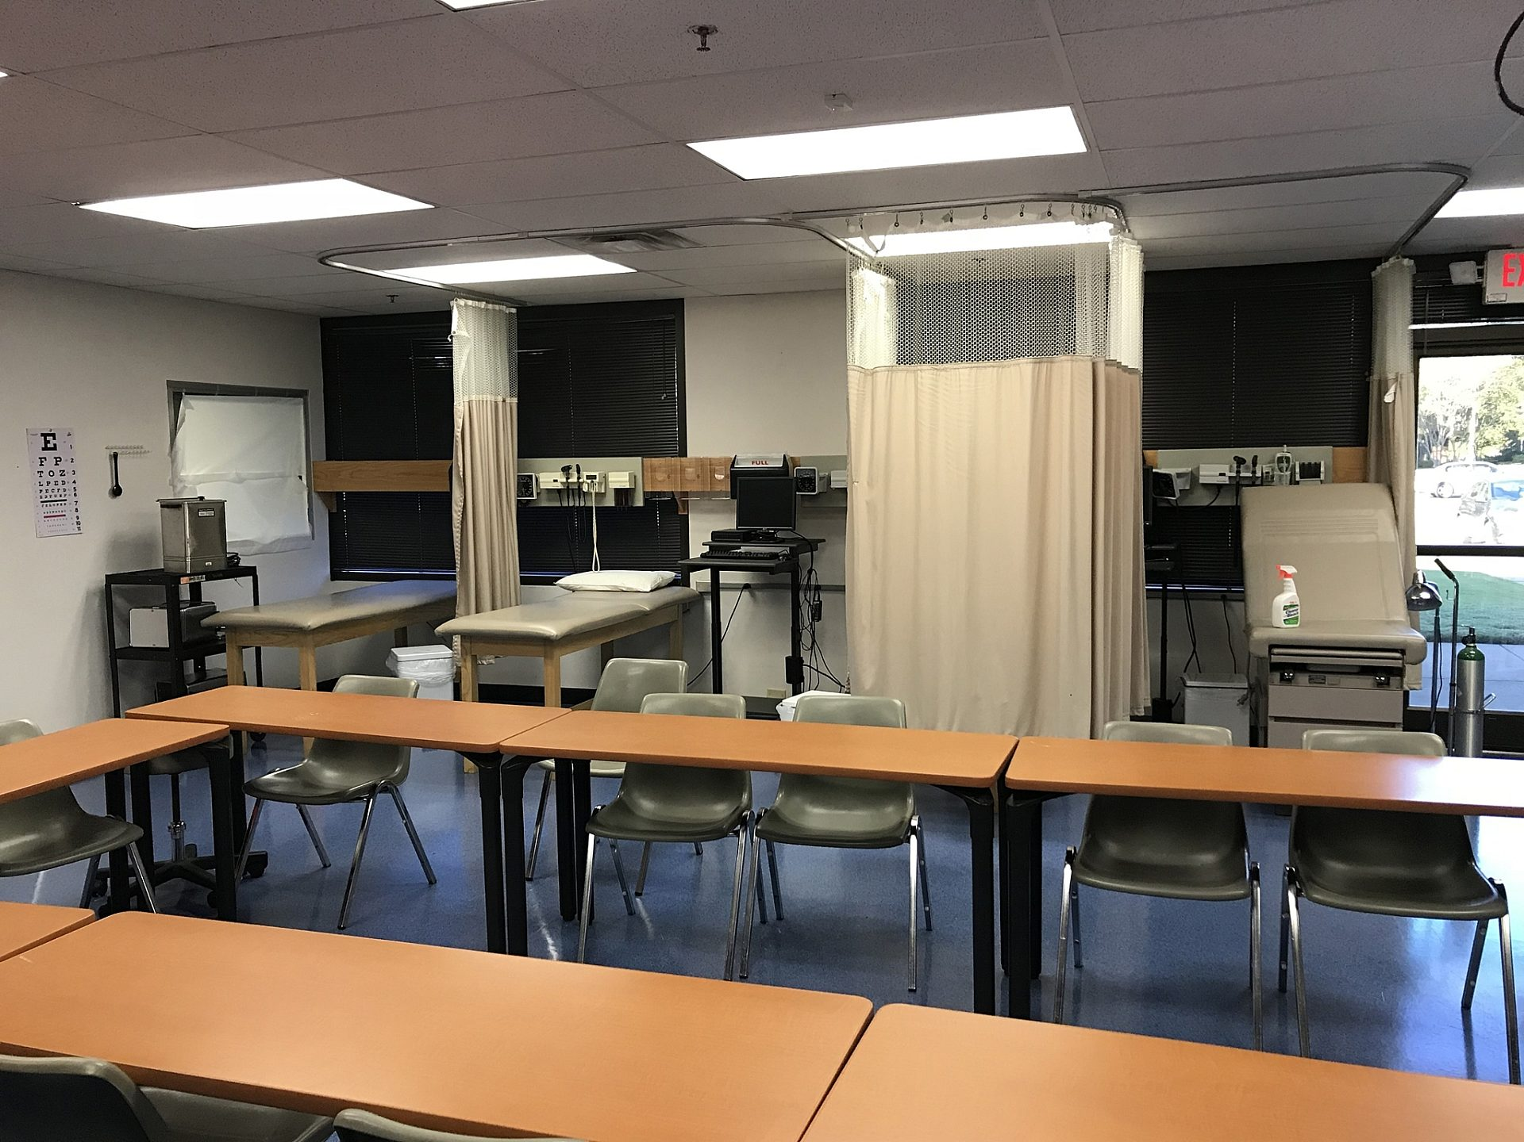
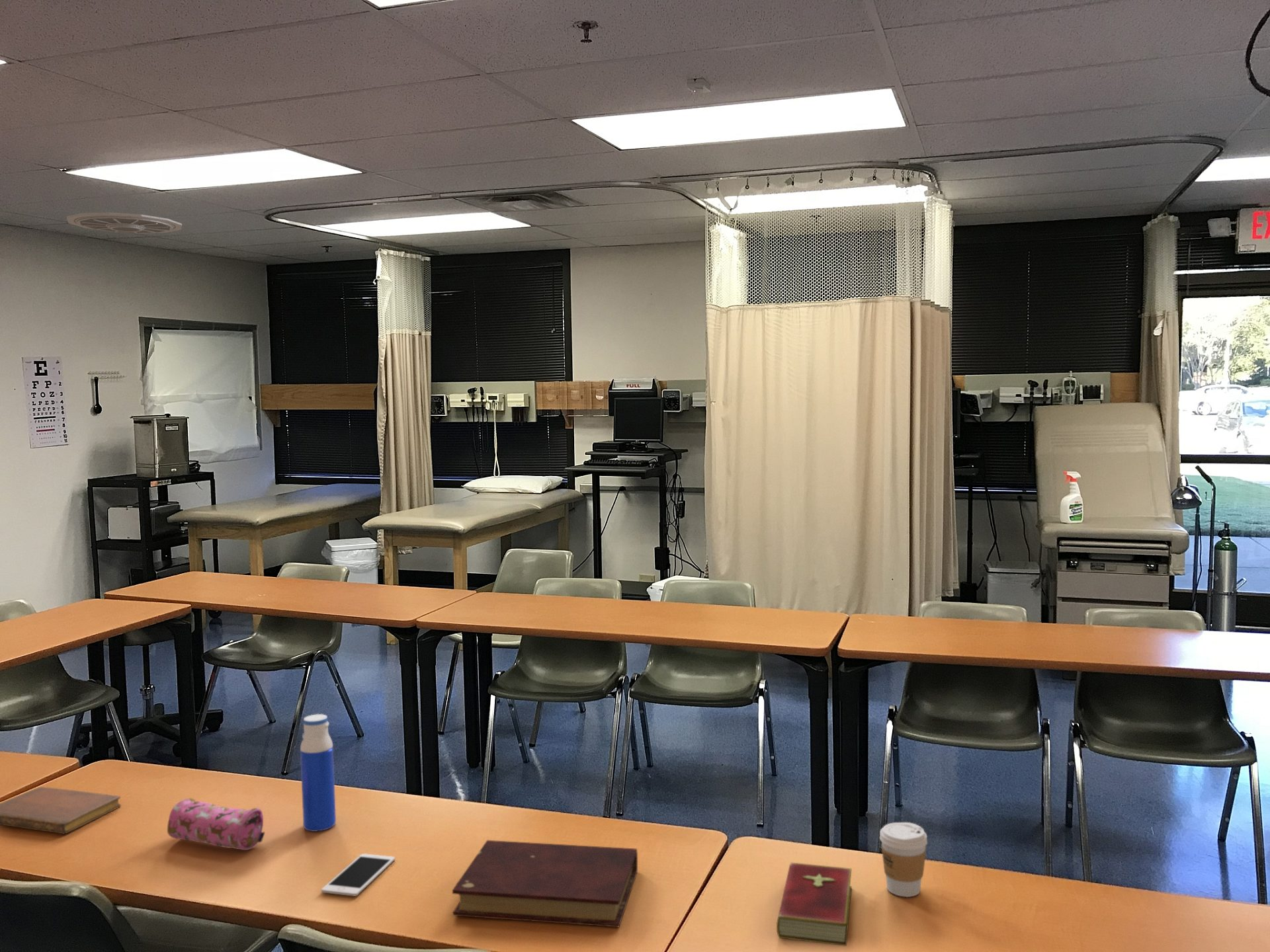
+ water bottle [300,713,337,832]
+ hardcover book [776,862,852,947]
+ cell phone [321,853,396,897]
+ coffee cup [879,822,928,898]
+ notebook [0,786,121,834]
+ pencil case [167,797,265,851]
+ ceiling vent [66,212,183,234]
+ book [452,840,638,928]
